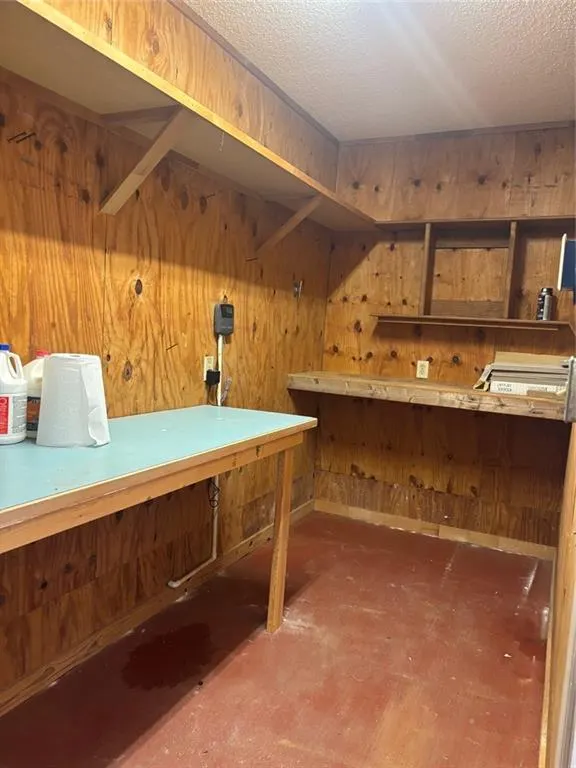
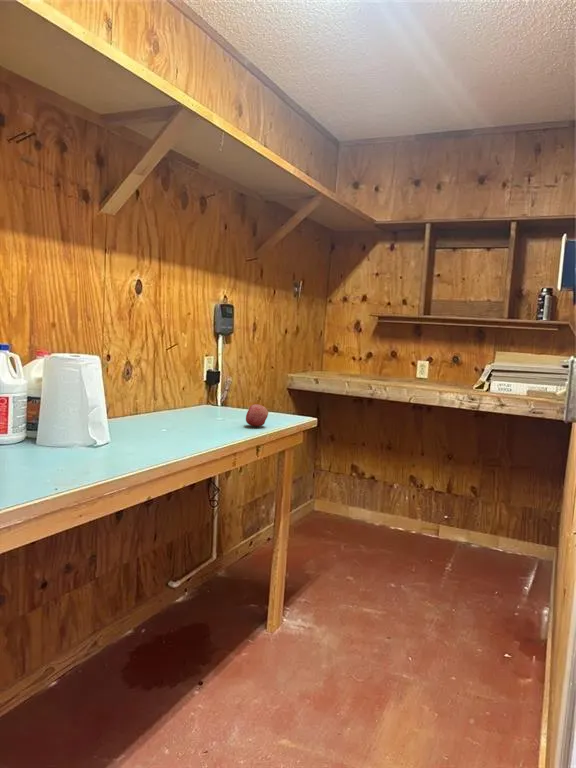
+ fruit [245,403,269,427]
